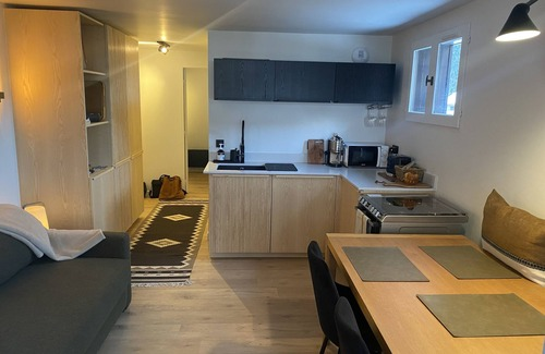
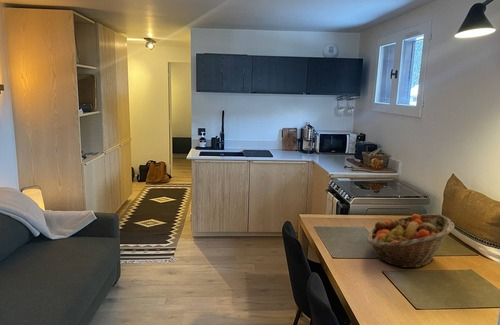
+ fruit basket [367,213,456,269]
